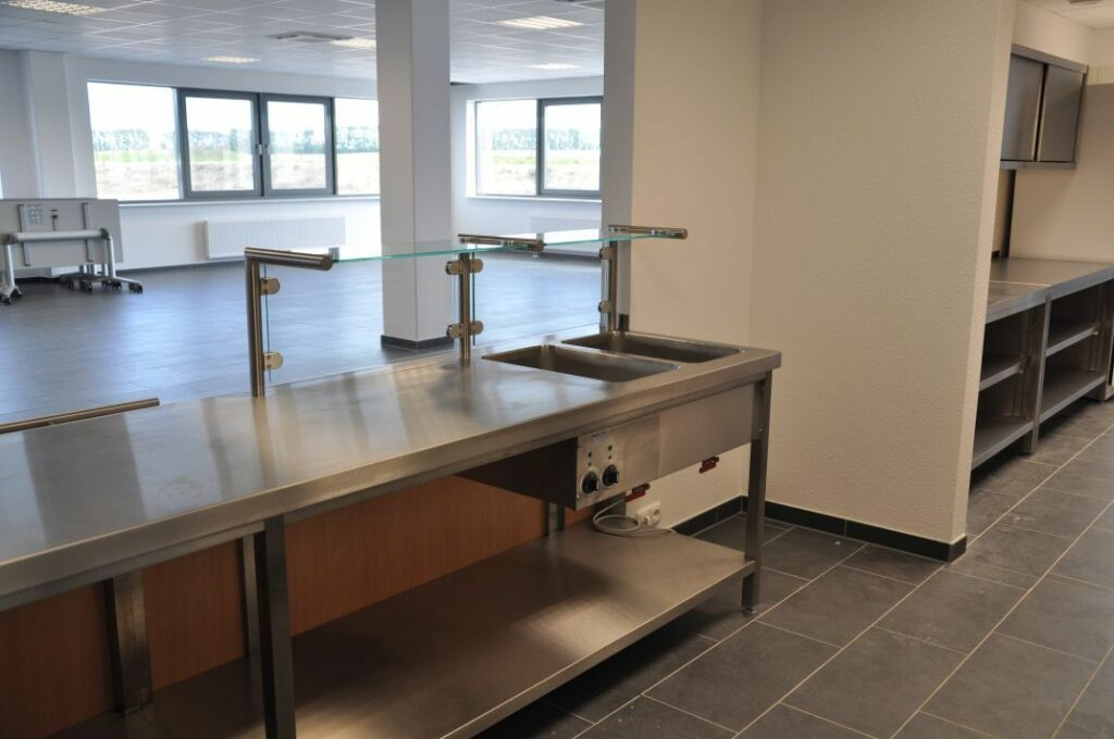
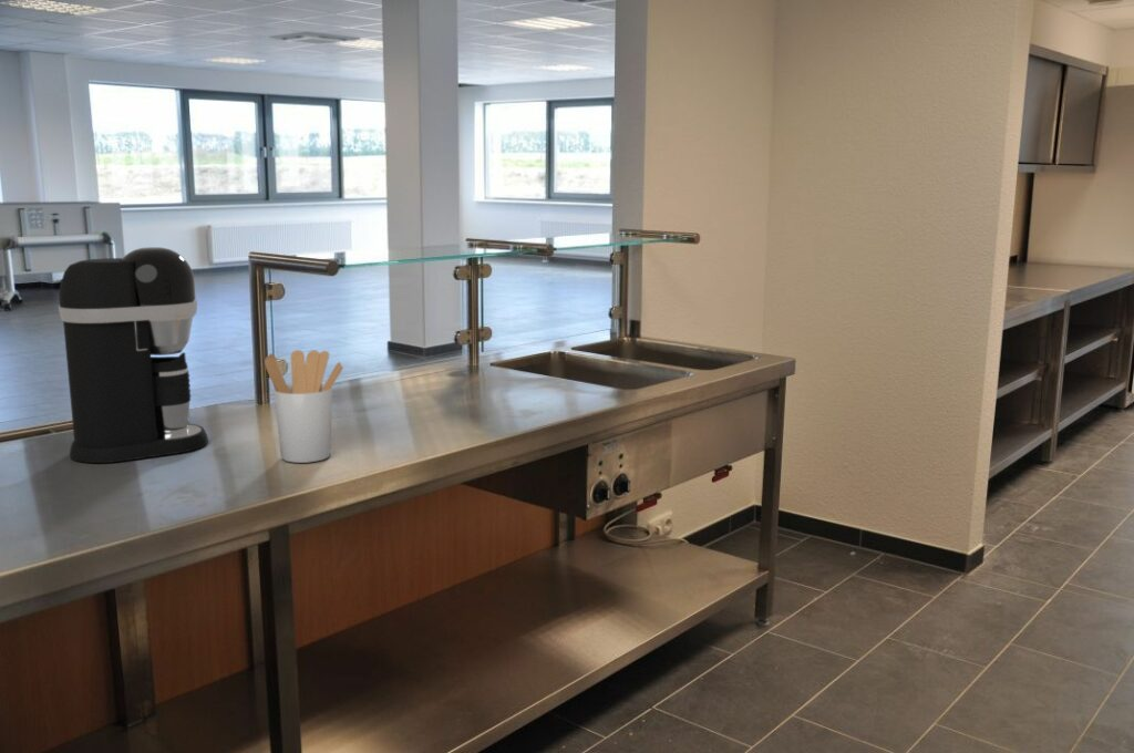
+ coffee maker [58,246,209,464]
+ utensil holder [264,349,344,464]
